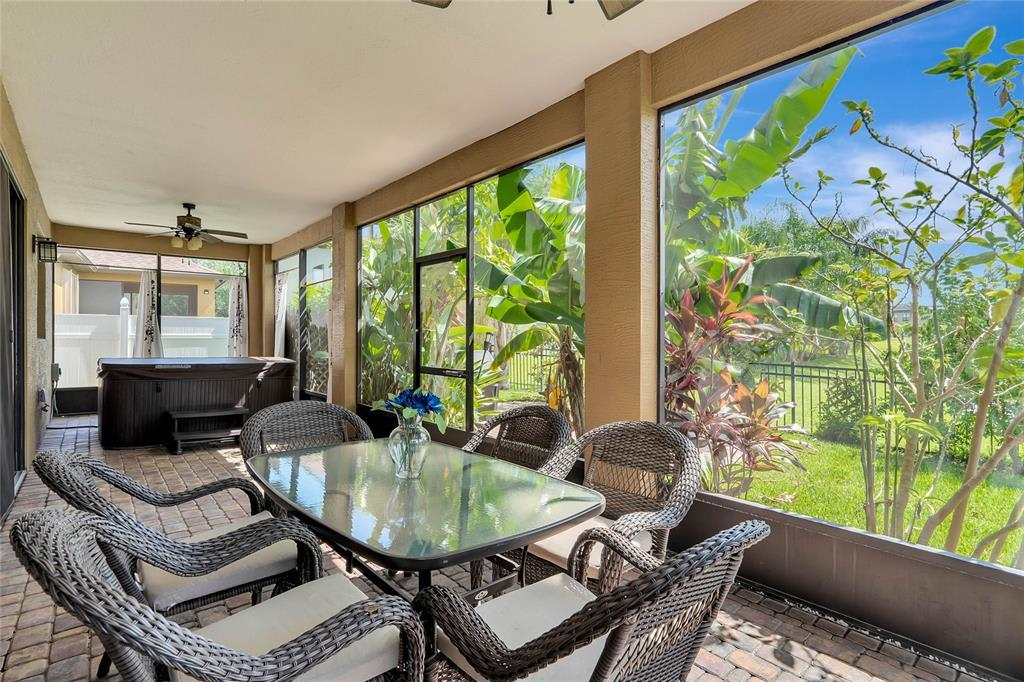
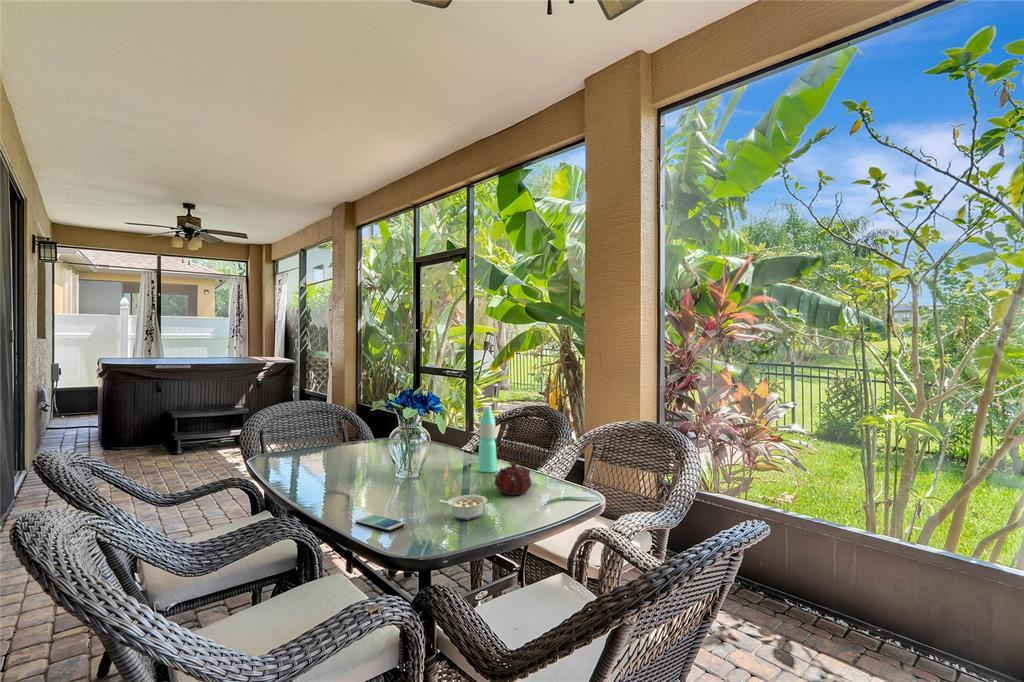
+ water bottle [477,405,498,473]
+ smartphone [355,514,406,533]
+ legume [438,494,488,521]
+ teapot [493,461,533,496]
